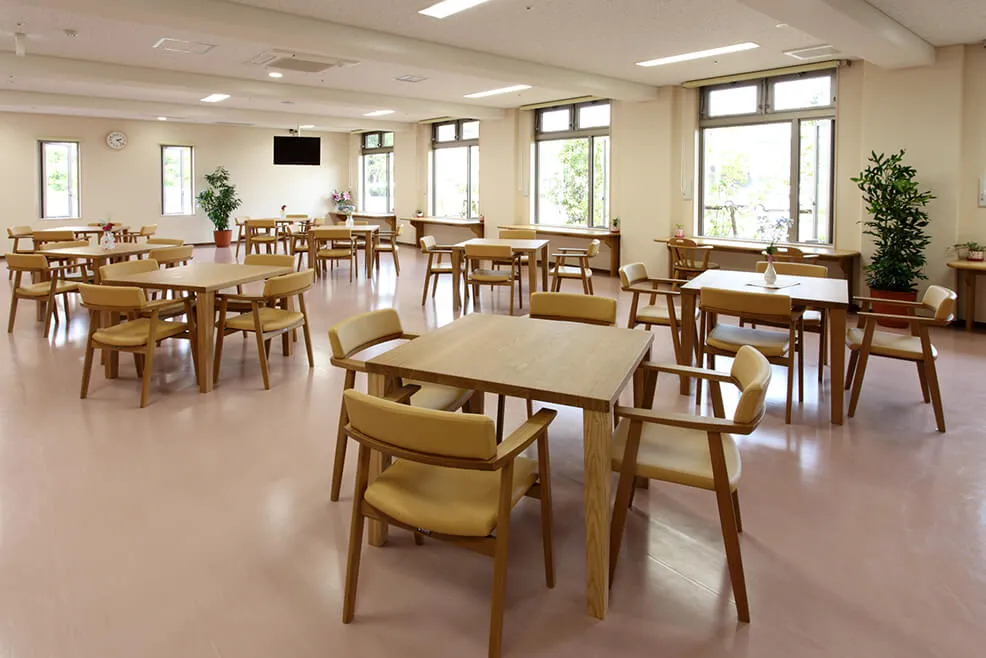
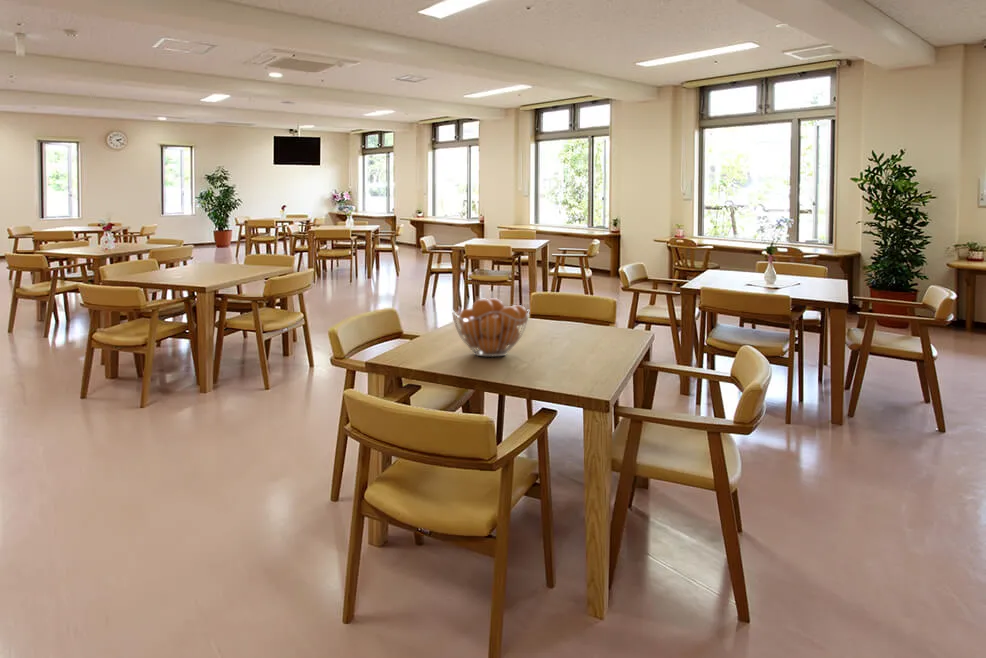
+ fruit basket [451,297,530,357]
